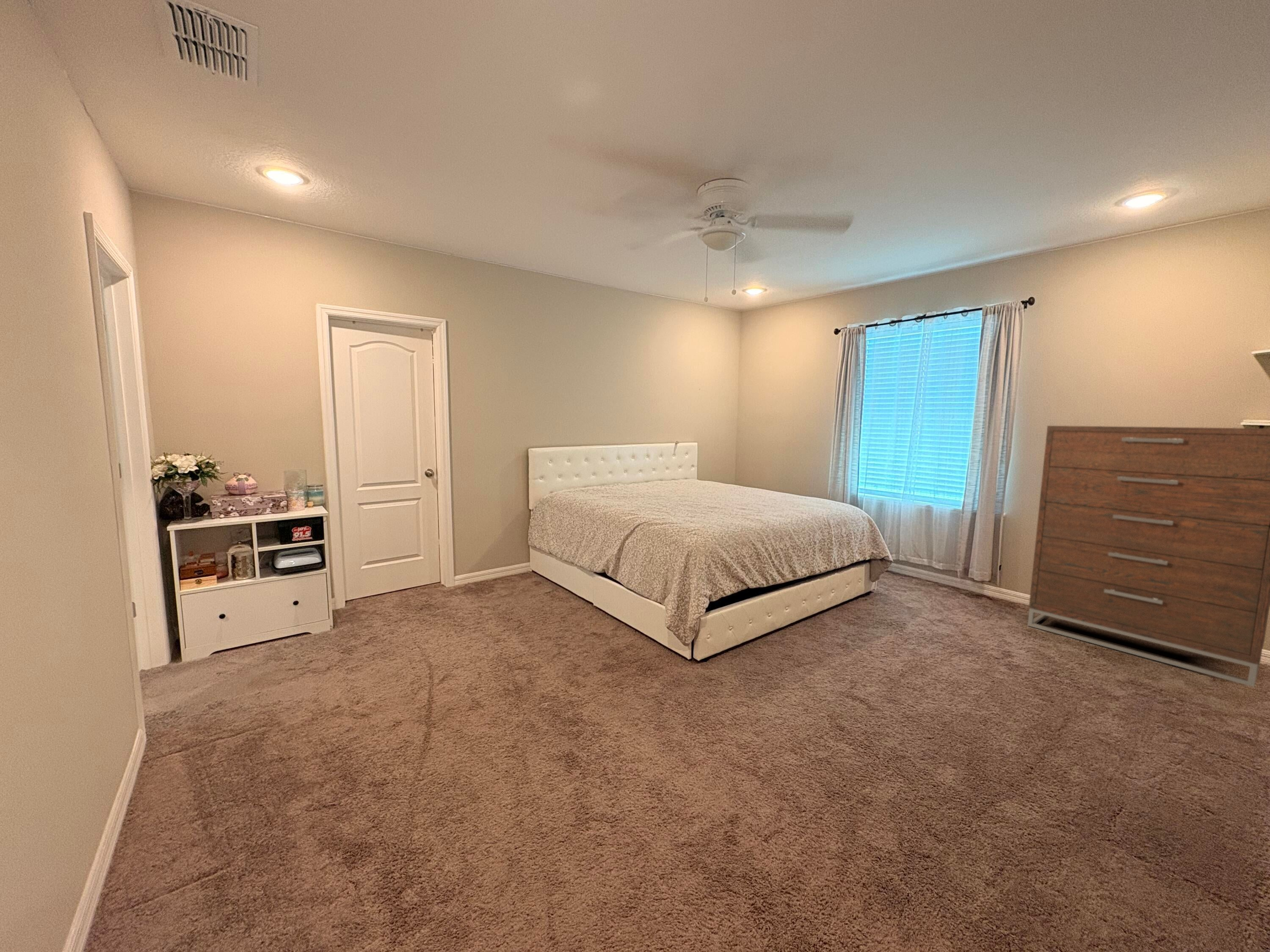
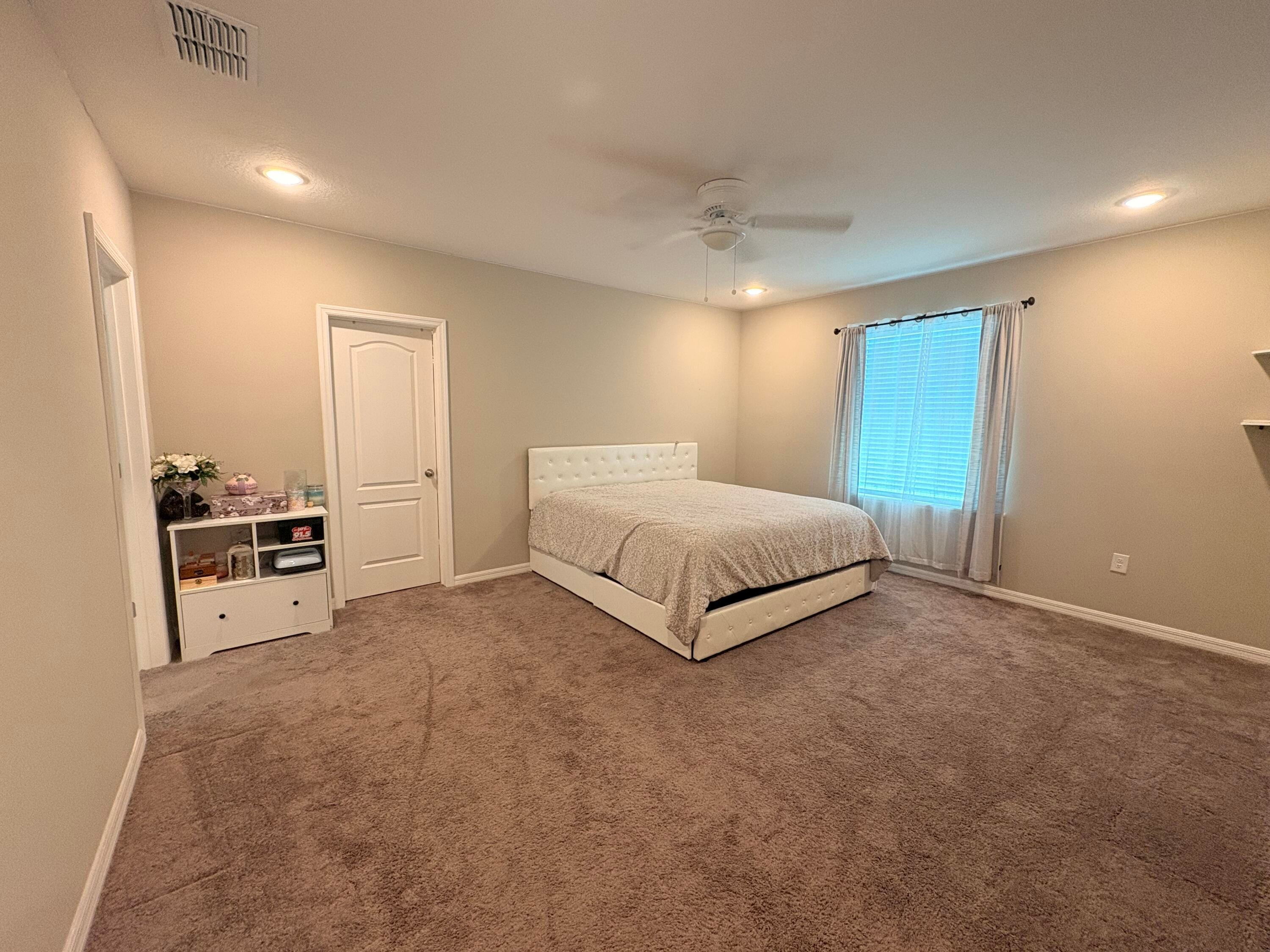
- dresser [1027,425,1270,688]
